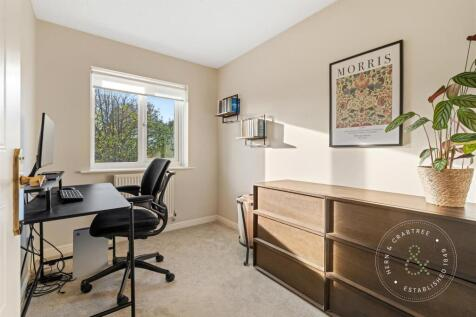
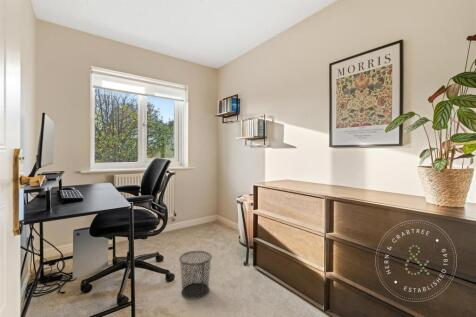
+ waste bin [178,250,213,300]
